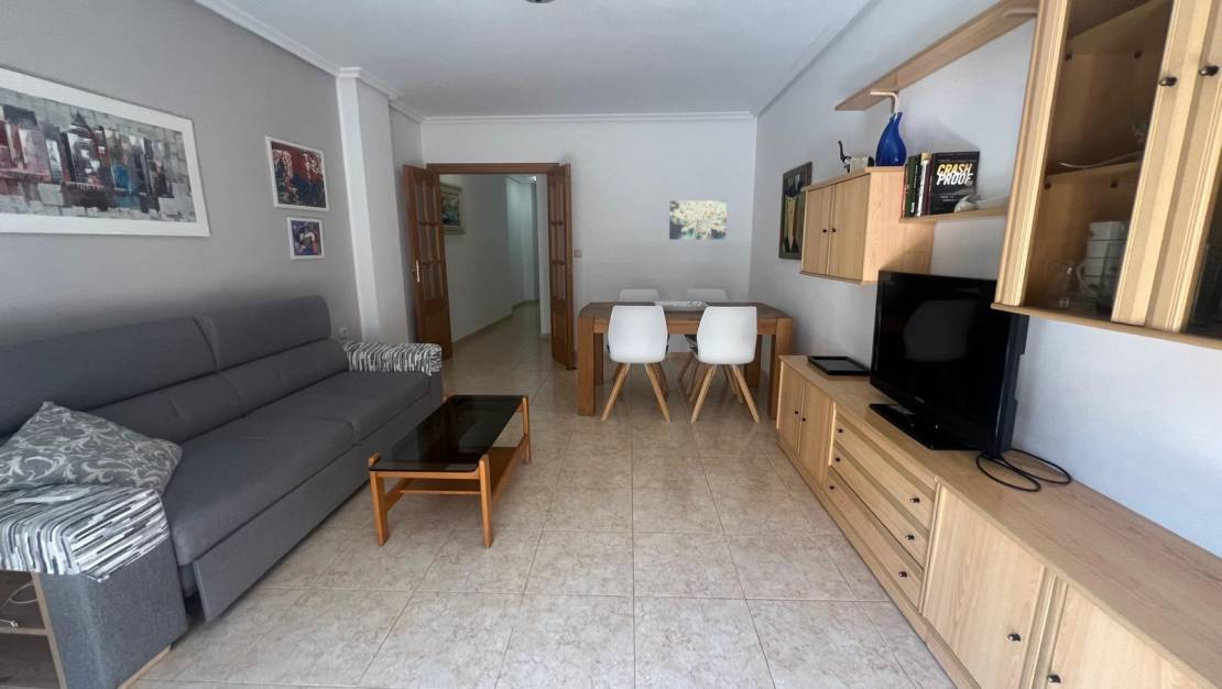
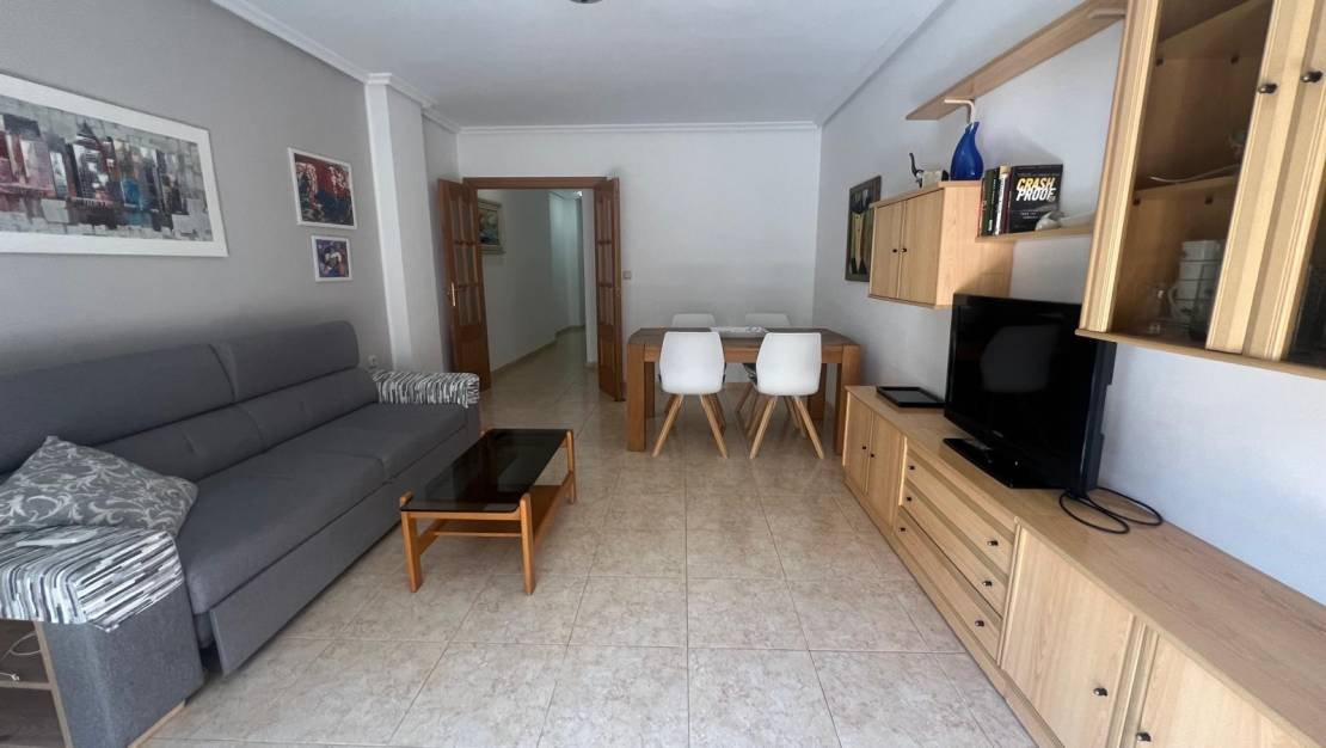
- wall art [668,199,729,241]
